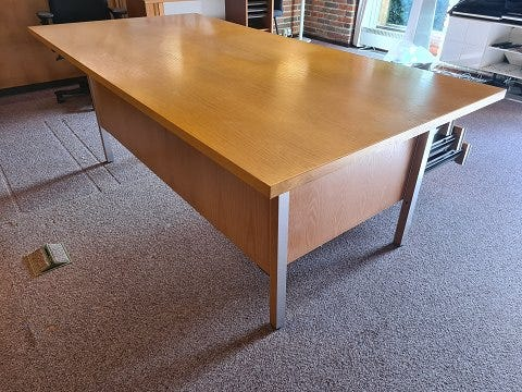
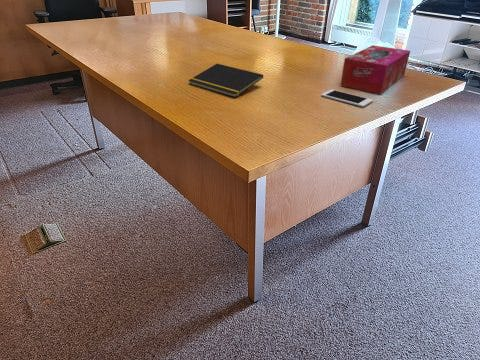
+ notepad [188,63,264,98]
+ tissue box [340,44,411,95]
+ cell phone [320,89,374,108]
